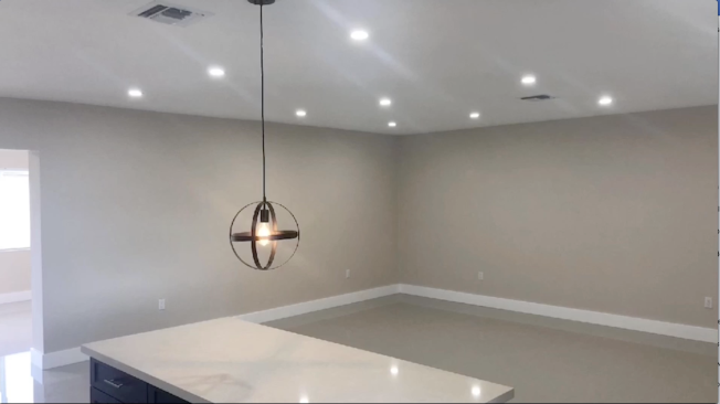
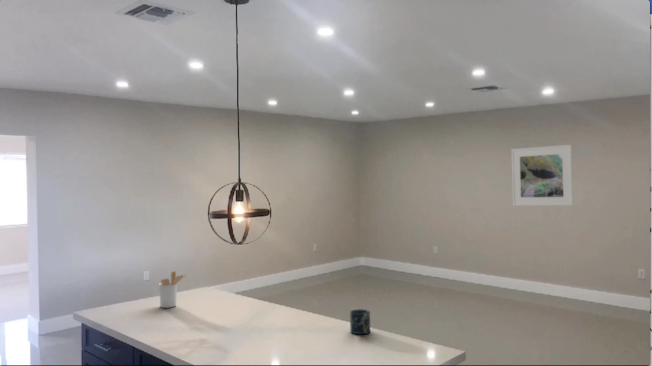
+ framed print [510,144,574,207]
+ utensil holder [158,270,187,309]
+ cup [349,308,371,335]
